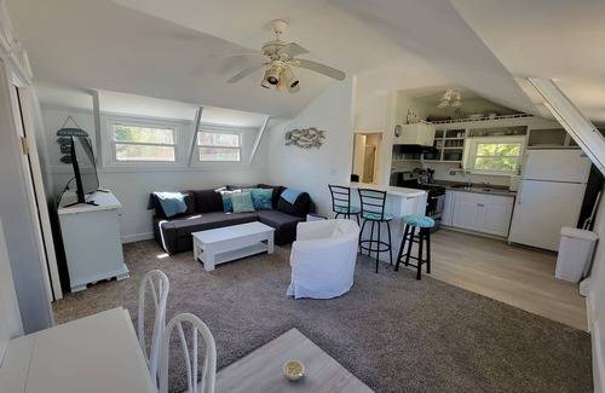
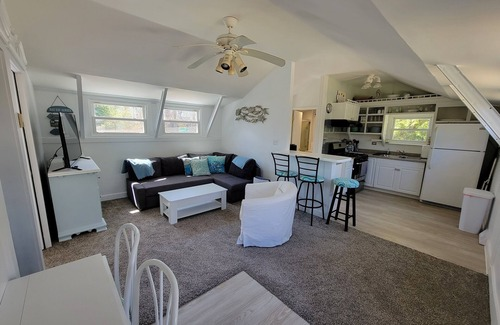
- legume [282,359,306,381]
